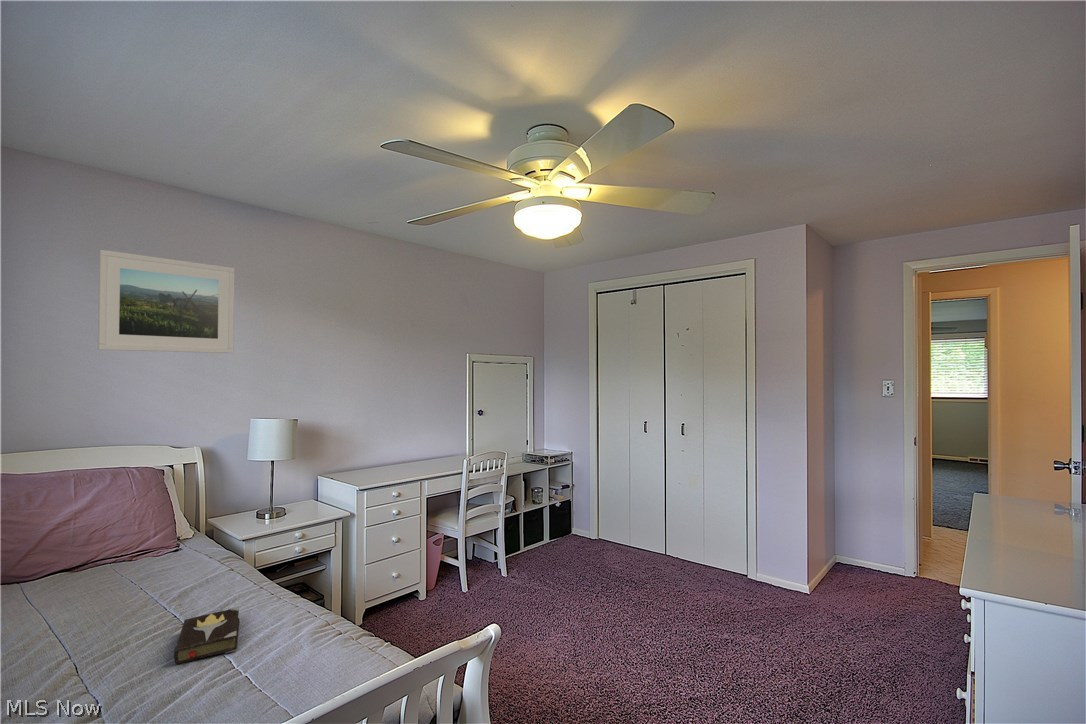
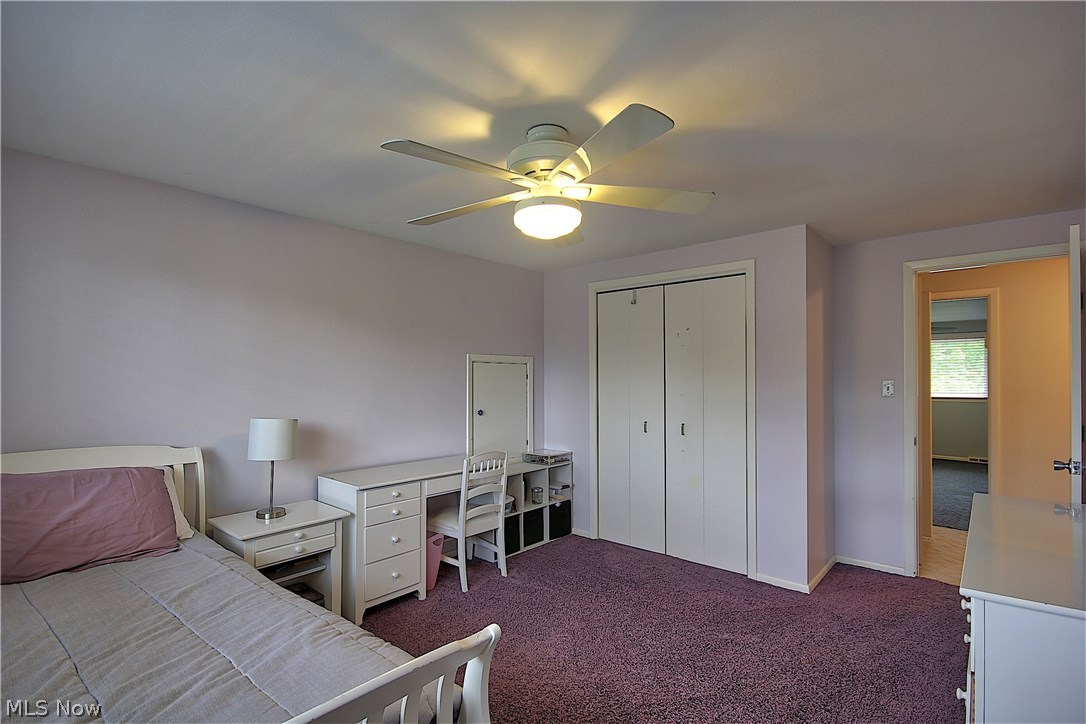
- hardback book [173,606,241,665]
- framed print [97,249,235,354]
